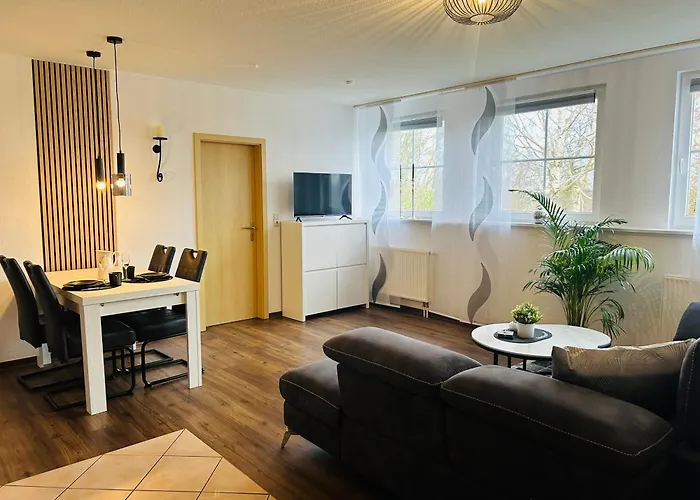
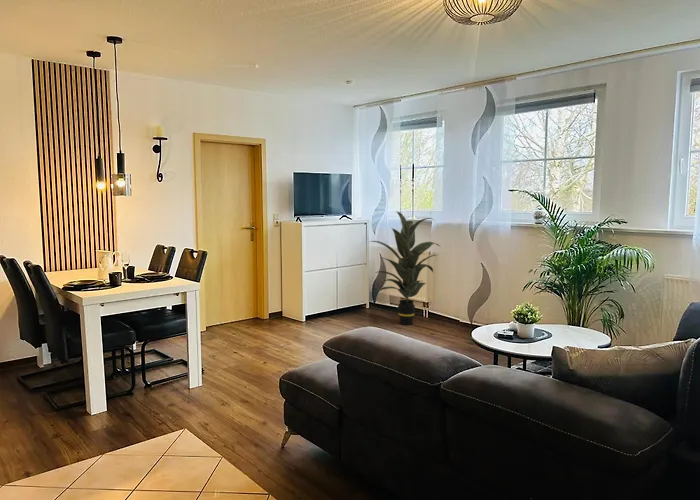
+ indoor plant [369,210,442,326]
